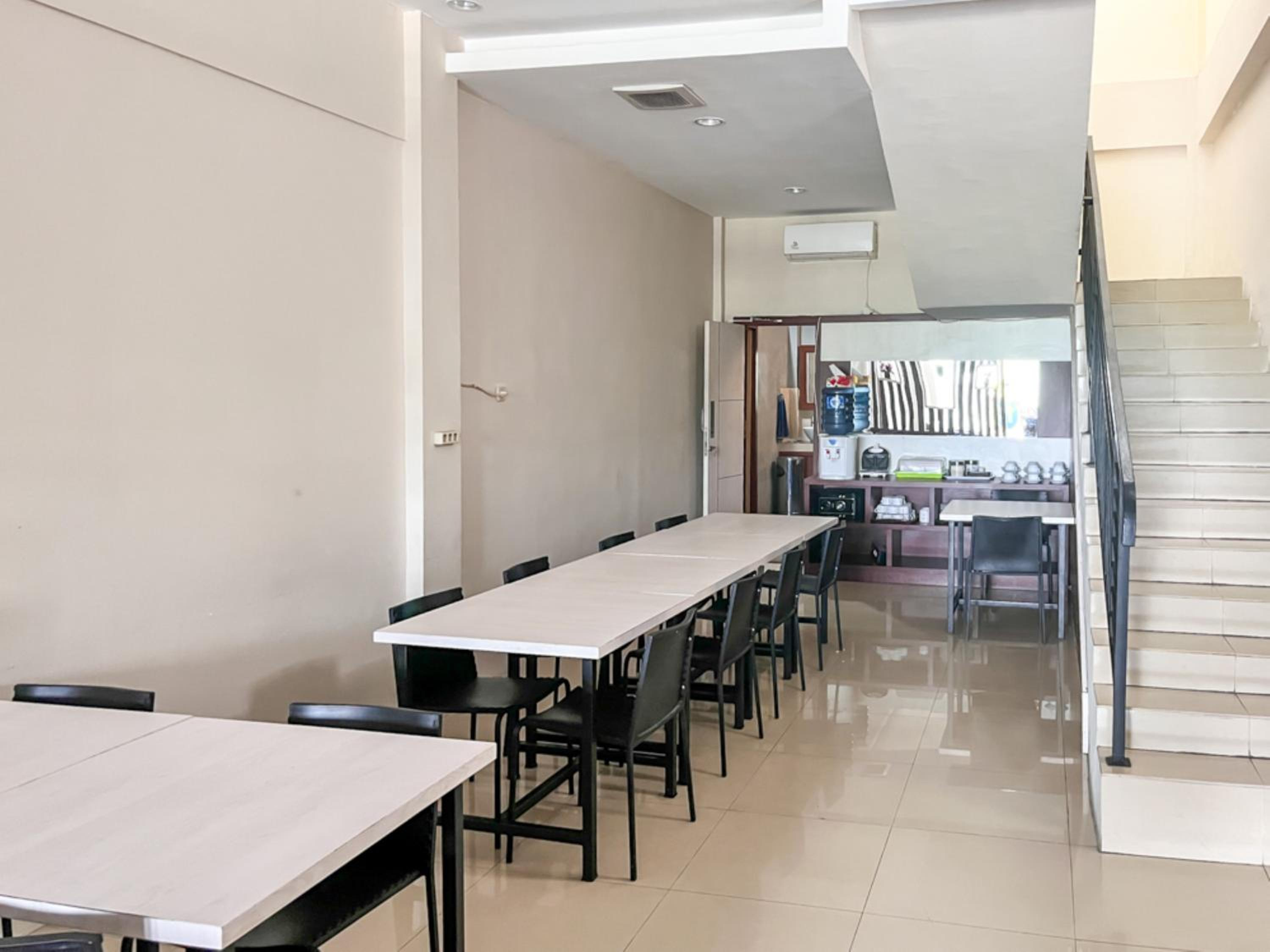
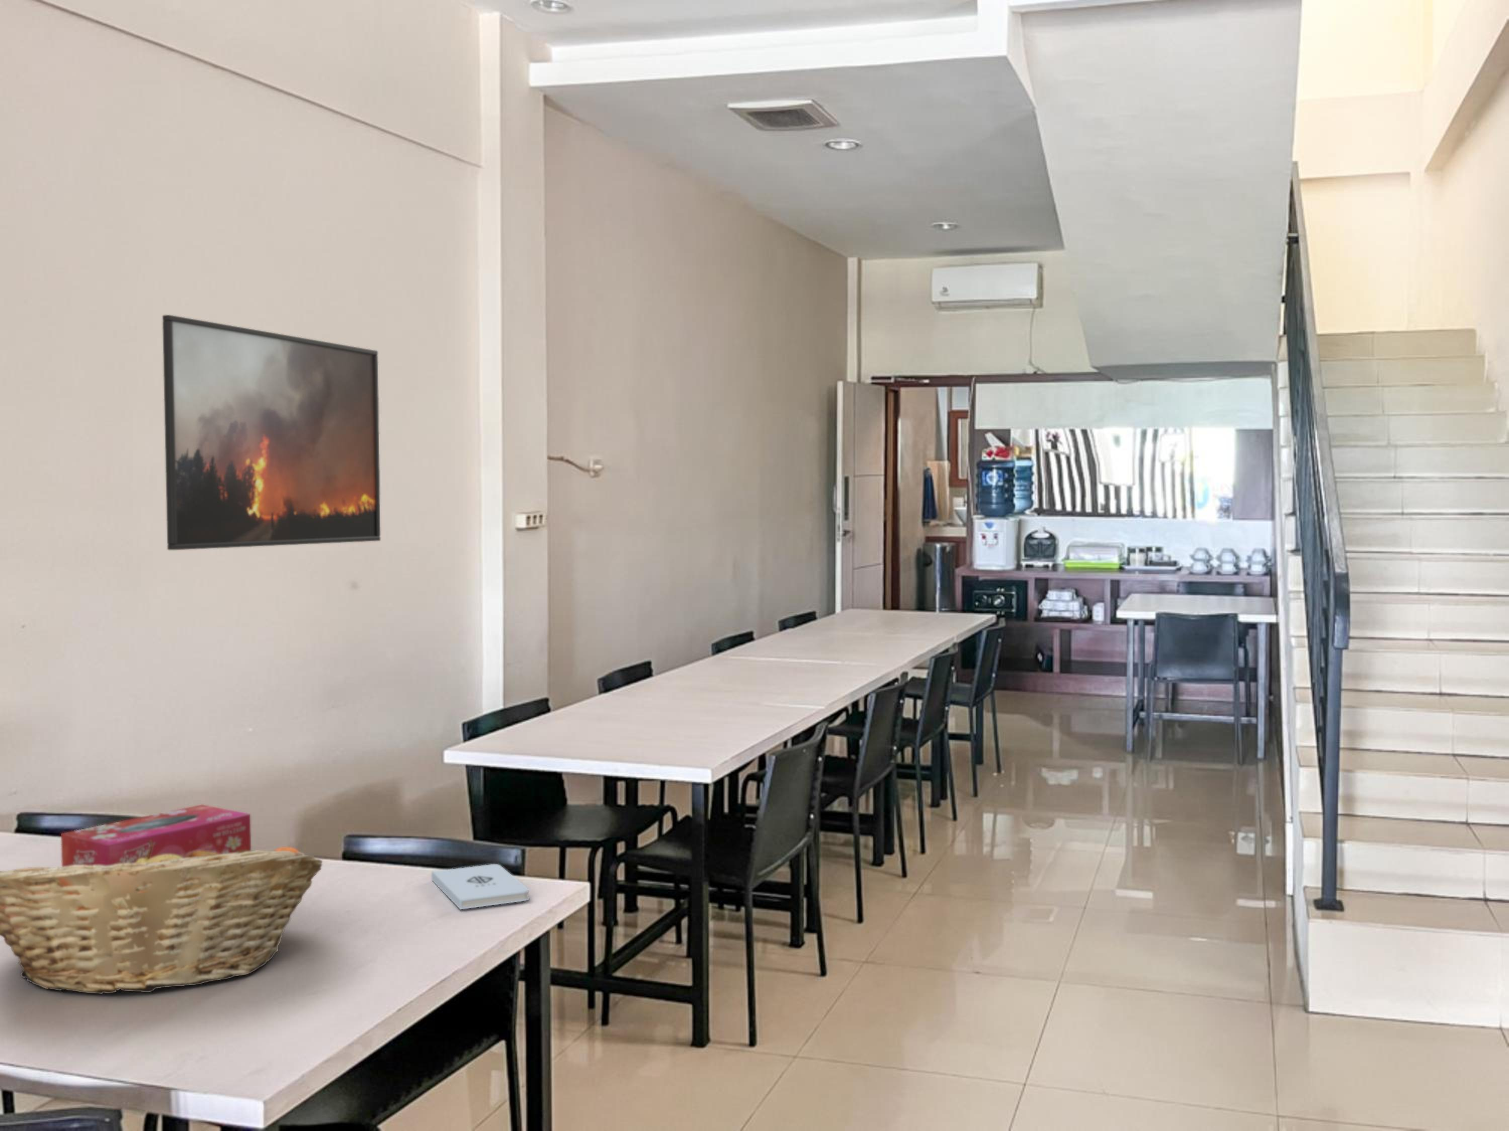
+ notepad [431,864,530,910]
+ tissue box [61,804,252,867]
+ fruit basket [0,840,323,994]
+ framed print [162,314,381,550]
